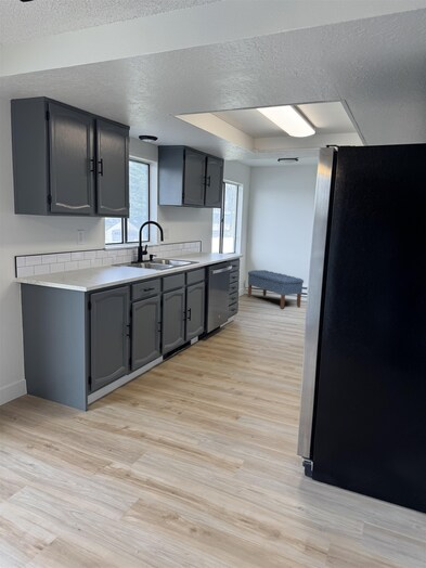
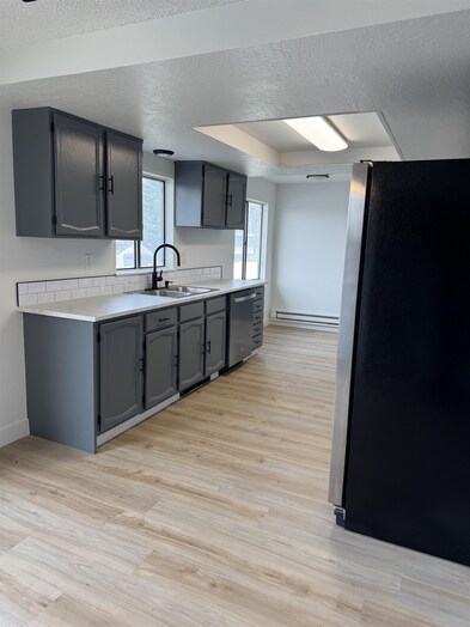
- bench [247,269,305,310]
